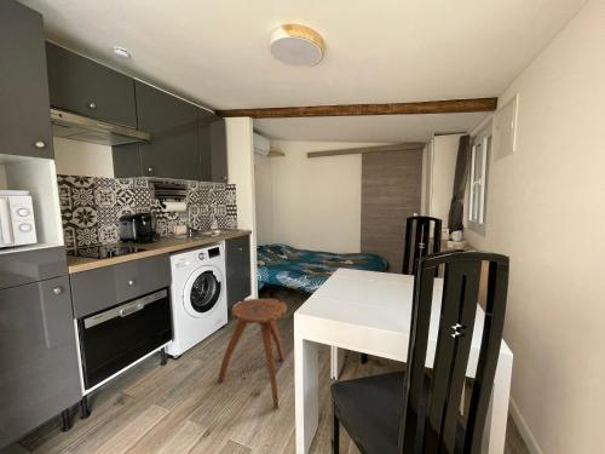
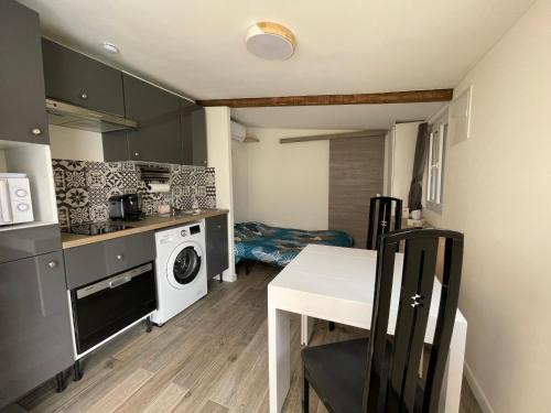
- stool [218,297,288,410]
